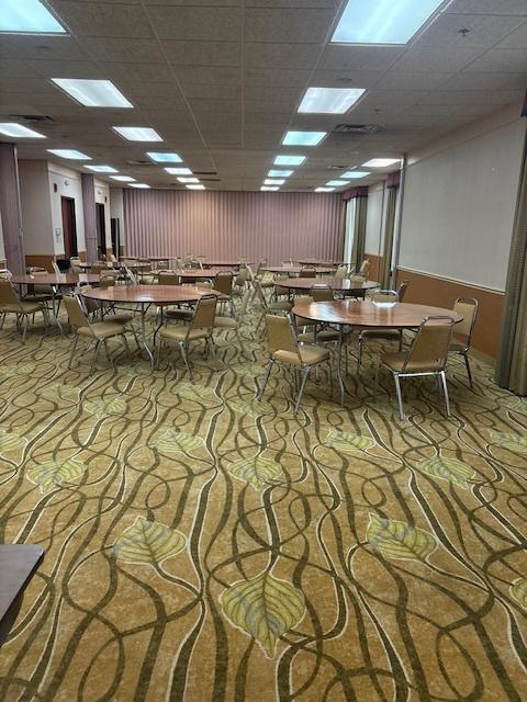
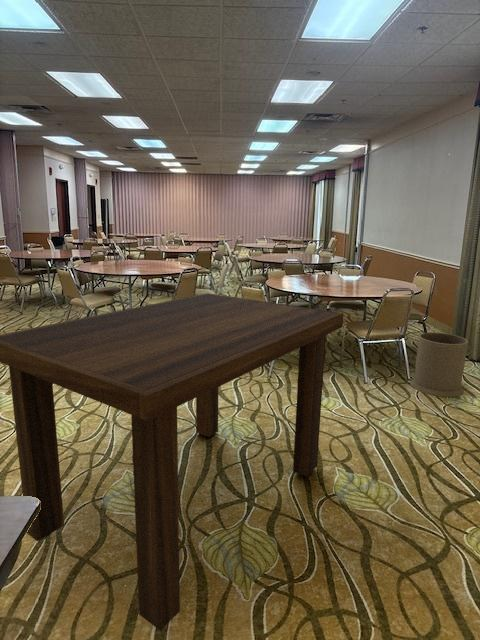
+ trash can [410,332,469,398]
+ dining table [0,292,345,632]
